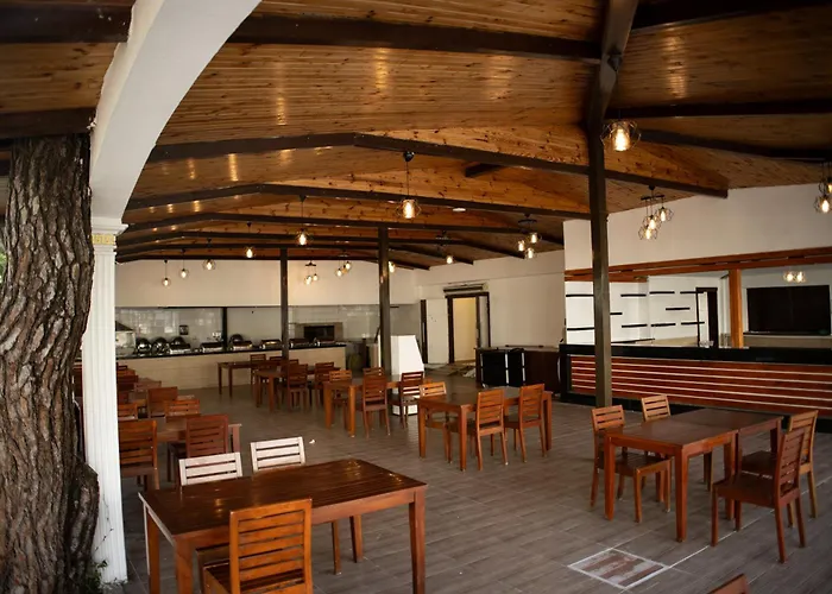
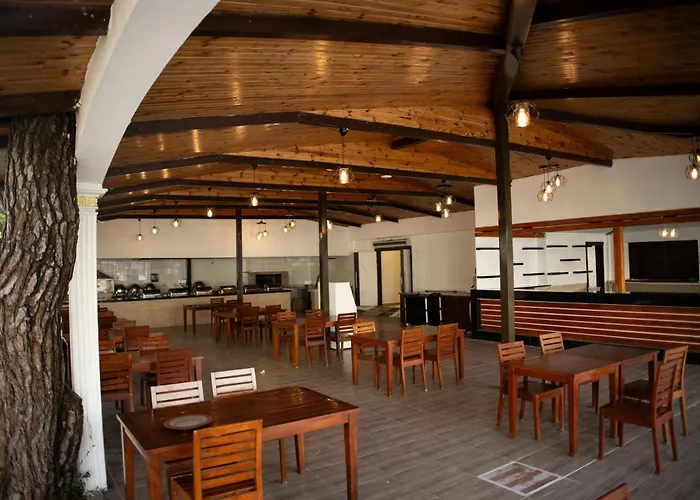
+ plate [163,413,213,431]
